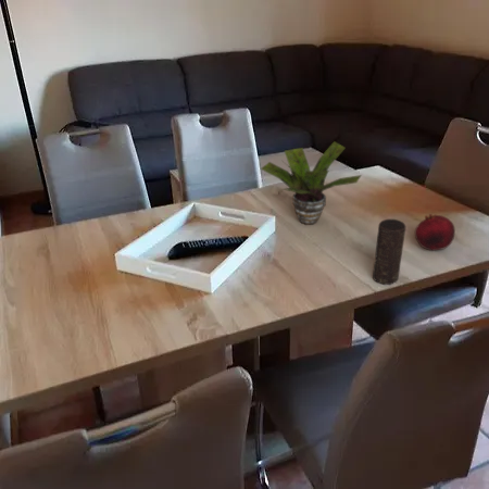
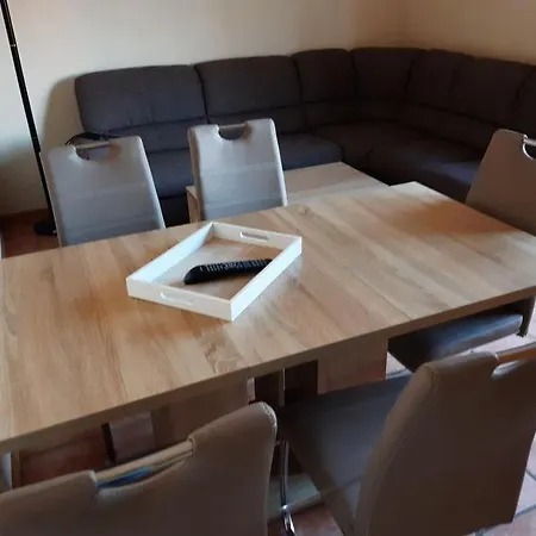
- potted plant [260,140,363,226]
- fruit [414,213,456,251]
- candle [372,218,406,286]
